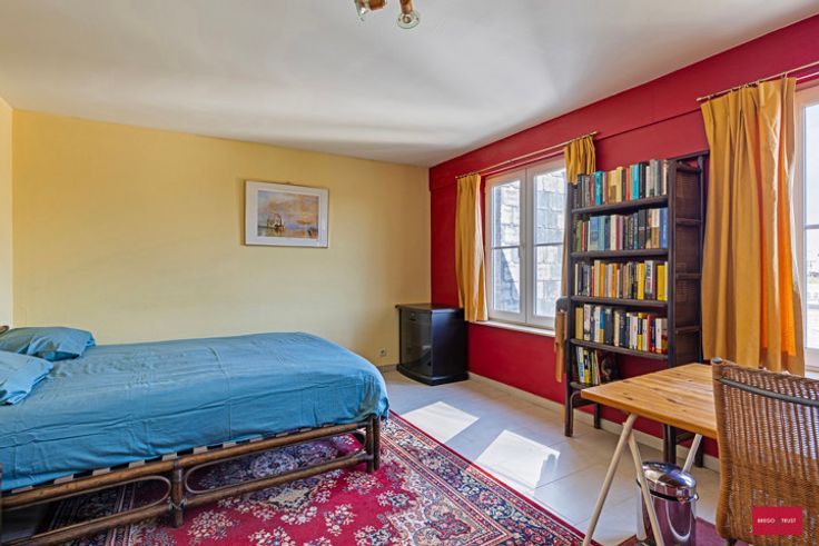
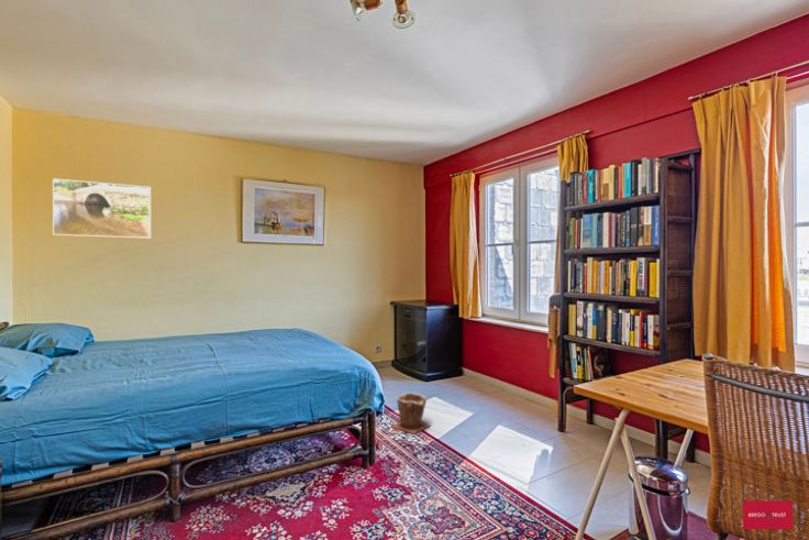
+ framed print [52,177,152,239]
+ plant pot [391,392,432,434]
